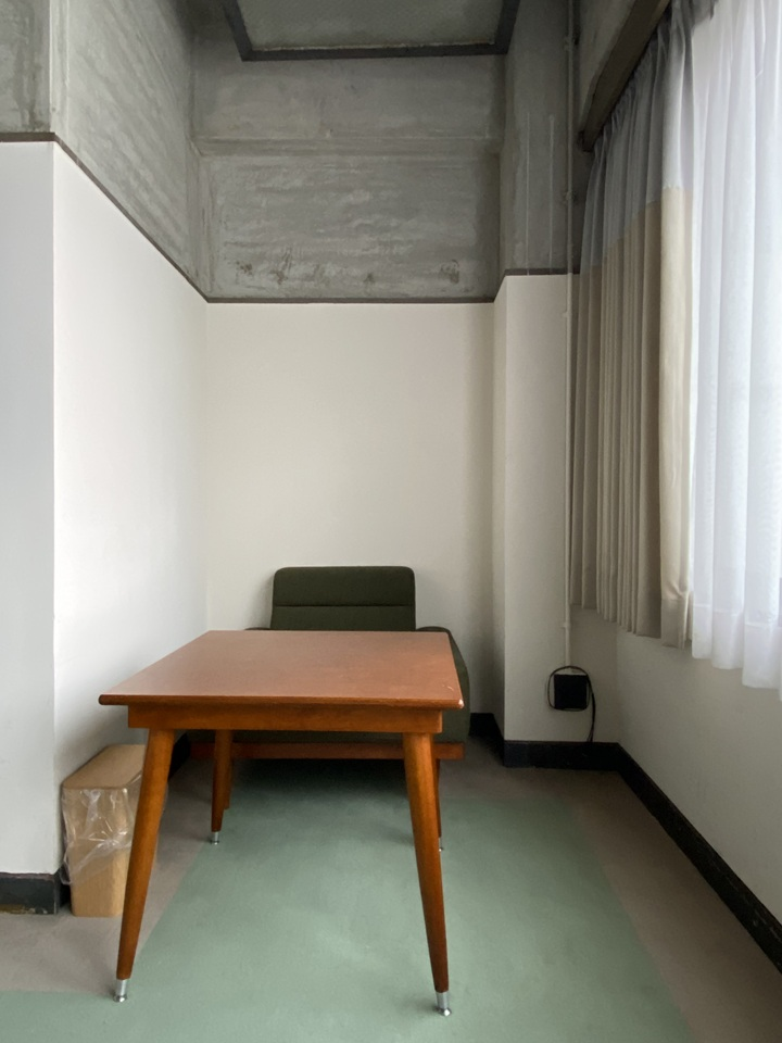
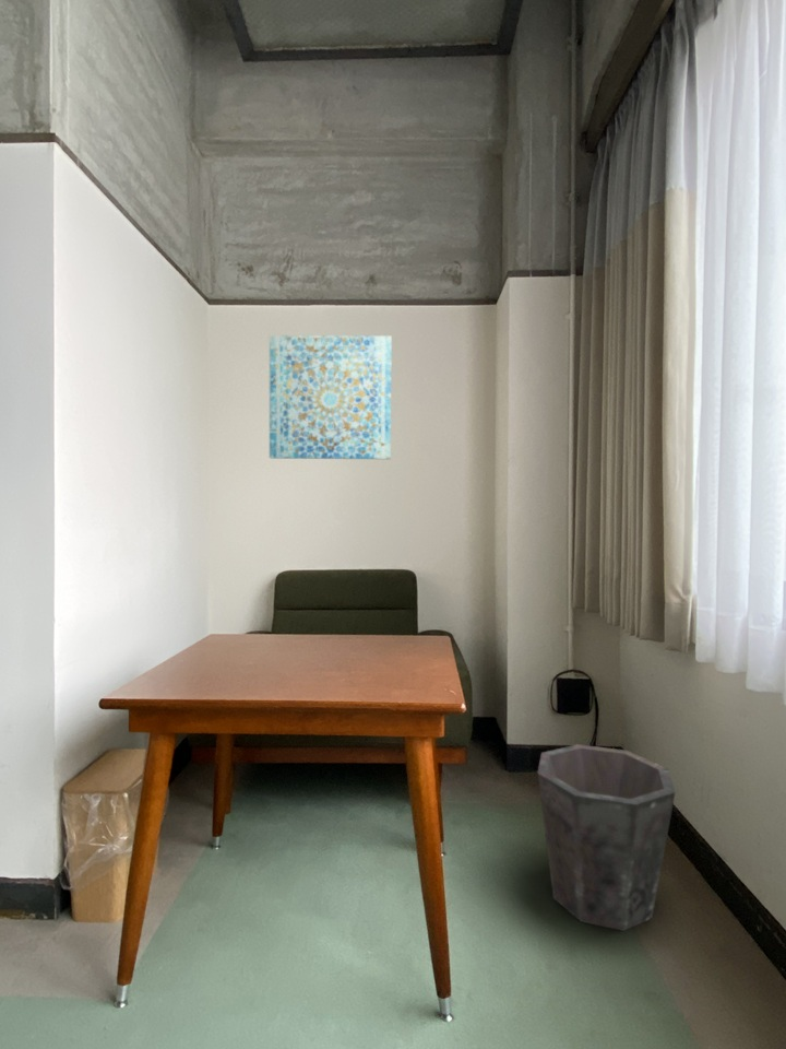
+ waste bin [536,743,677,932]
+ wall art [269,334,393,460]
